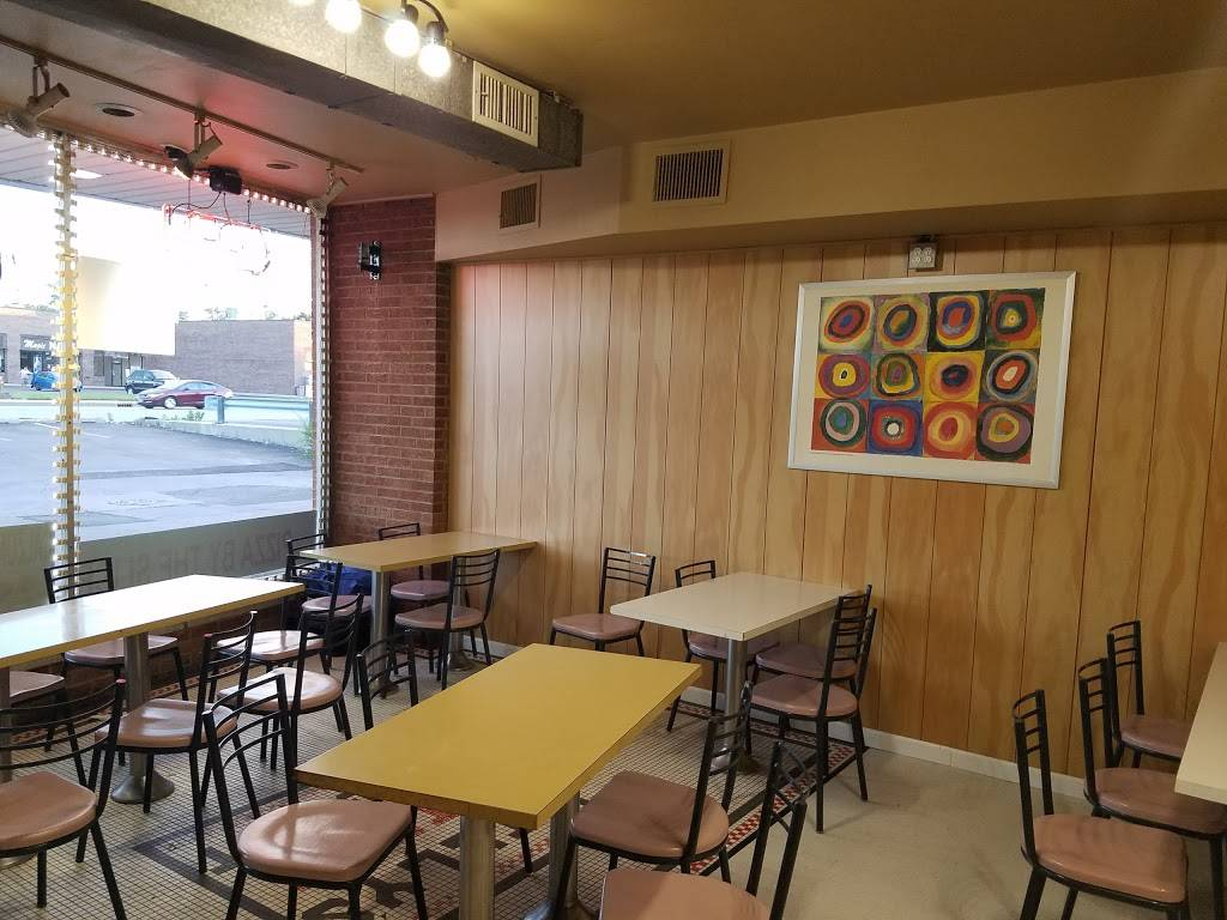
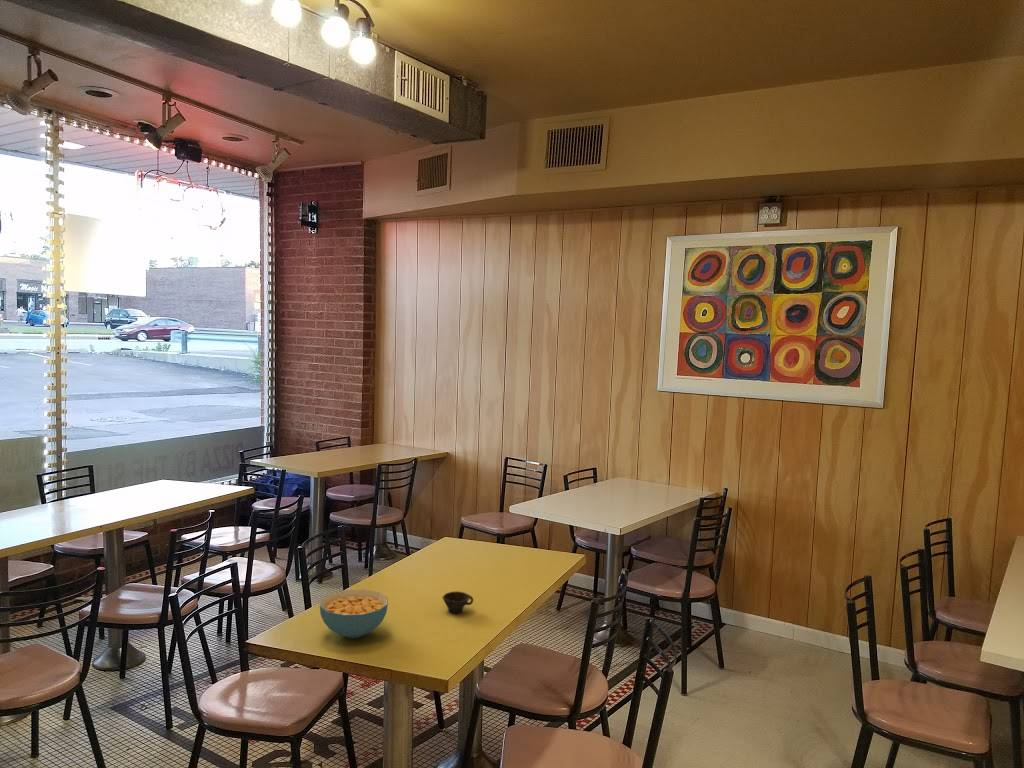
+ cereal bowl [319,589,389,639]
+ cup [441,590,474,614]
